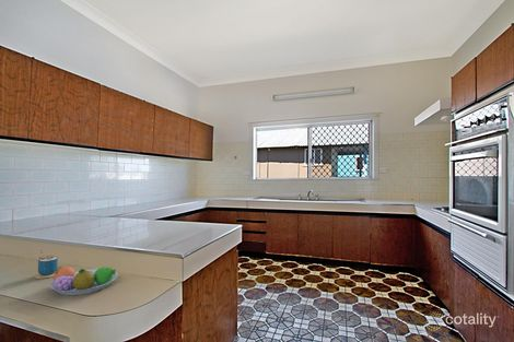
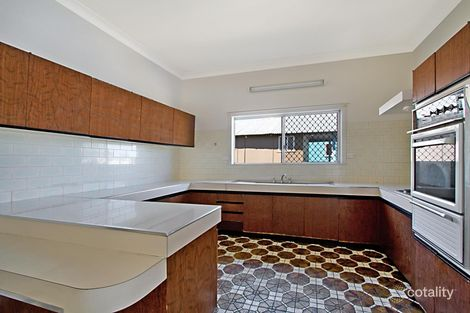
- cup [34,248,59,280]
- fruit bowl [48,266,119,296]
